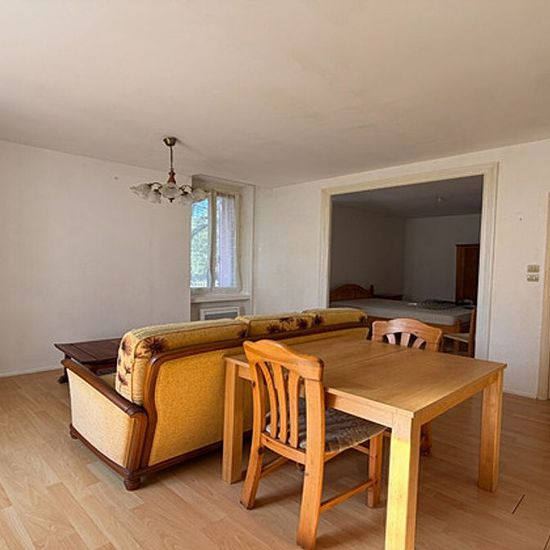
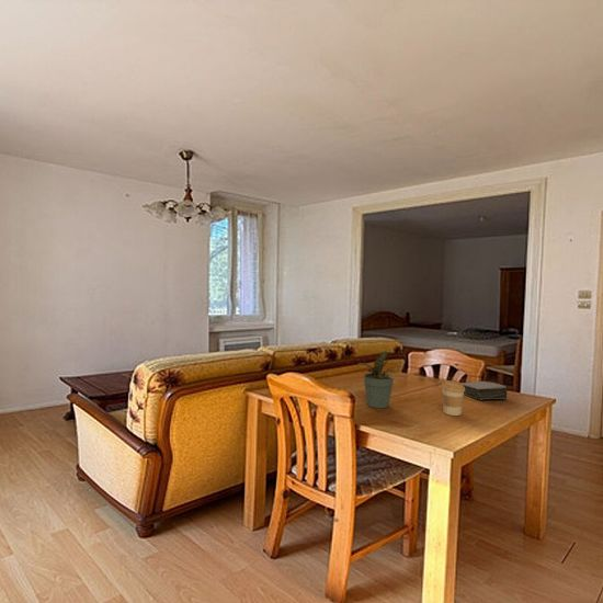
+ potted plant [356,350,401,409]
+ coffee cup [441,379,465,417]
+ book [460,380,509,401]
